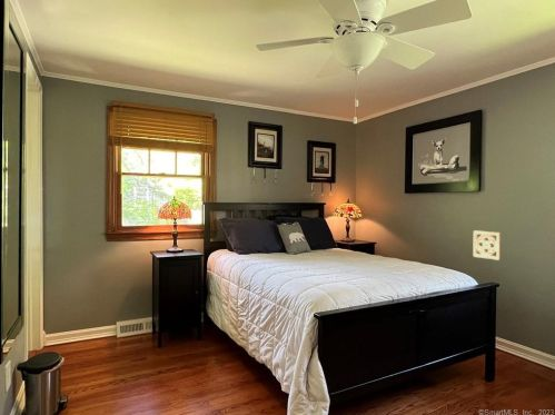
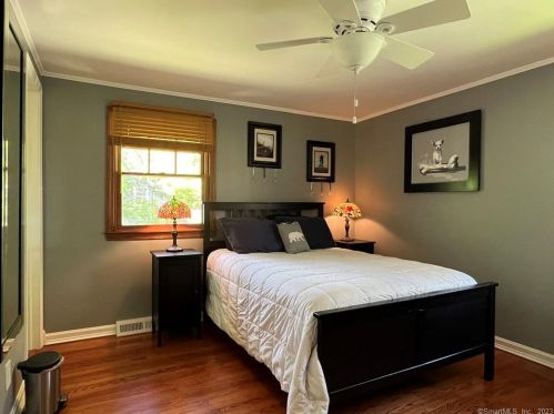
- wall ornament [472,229,502,261]
